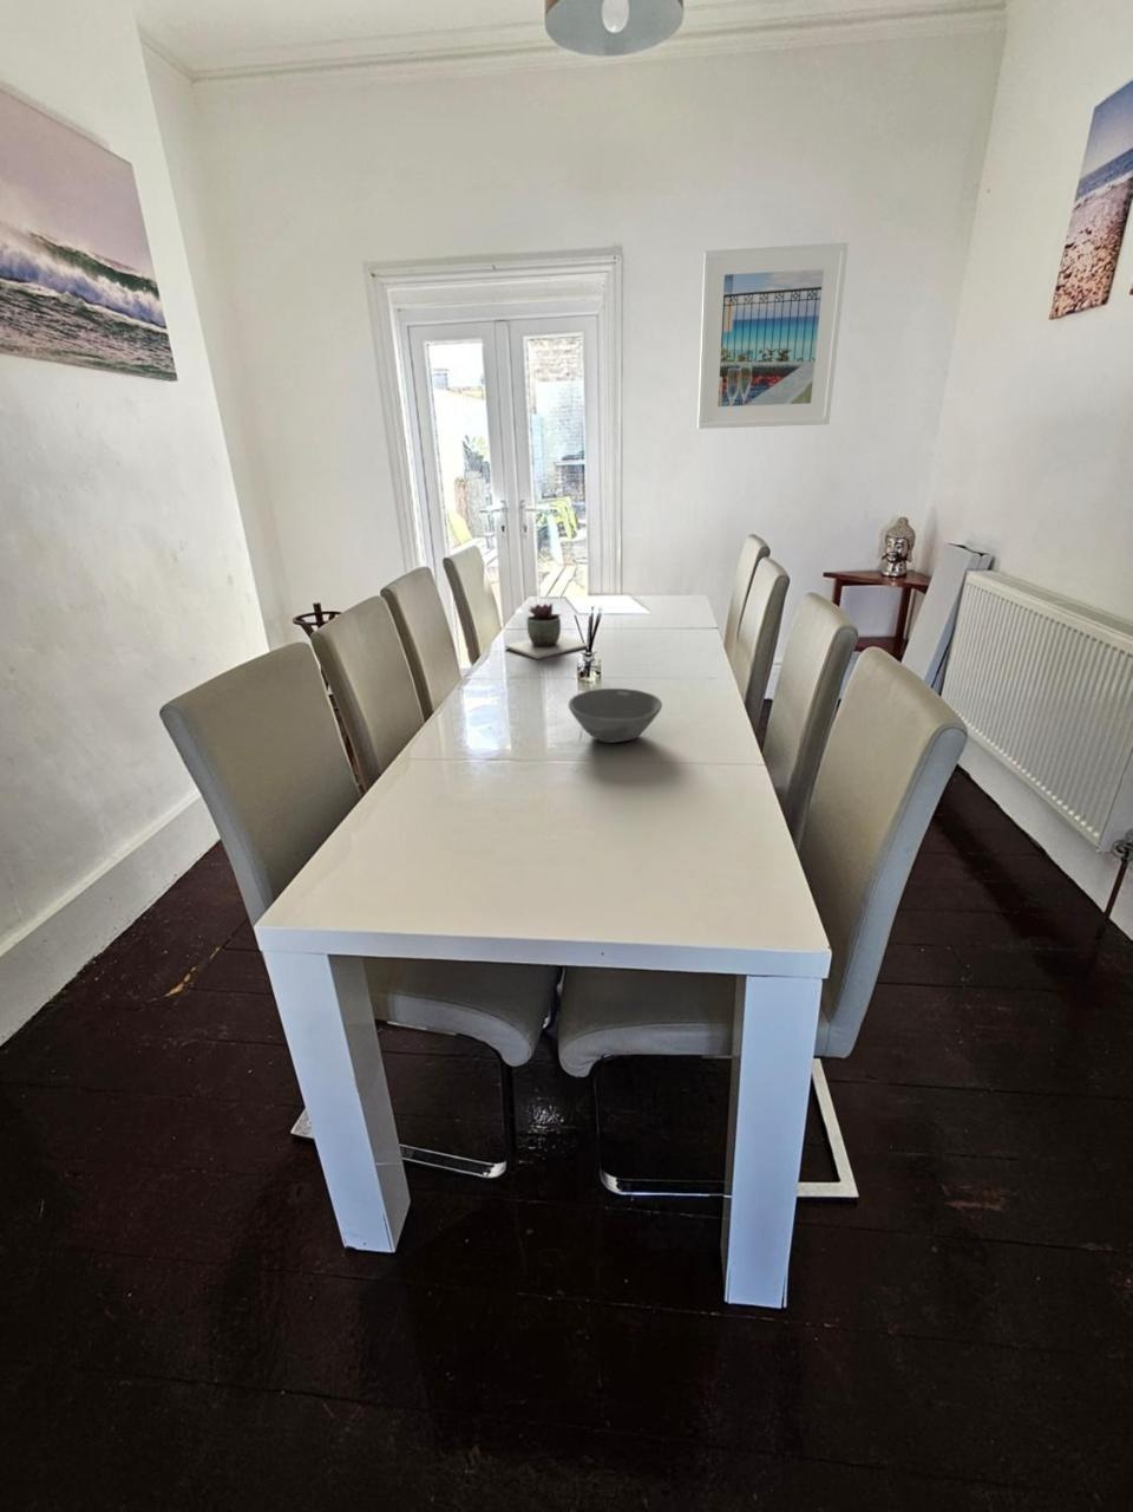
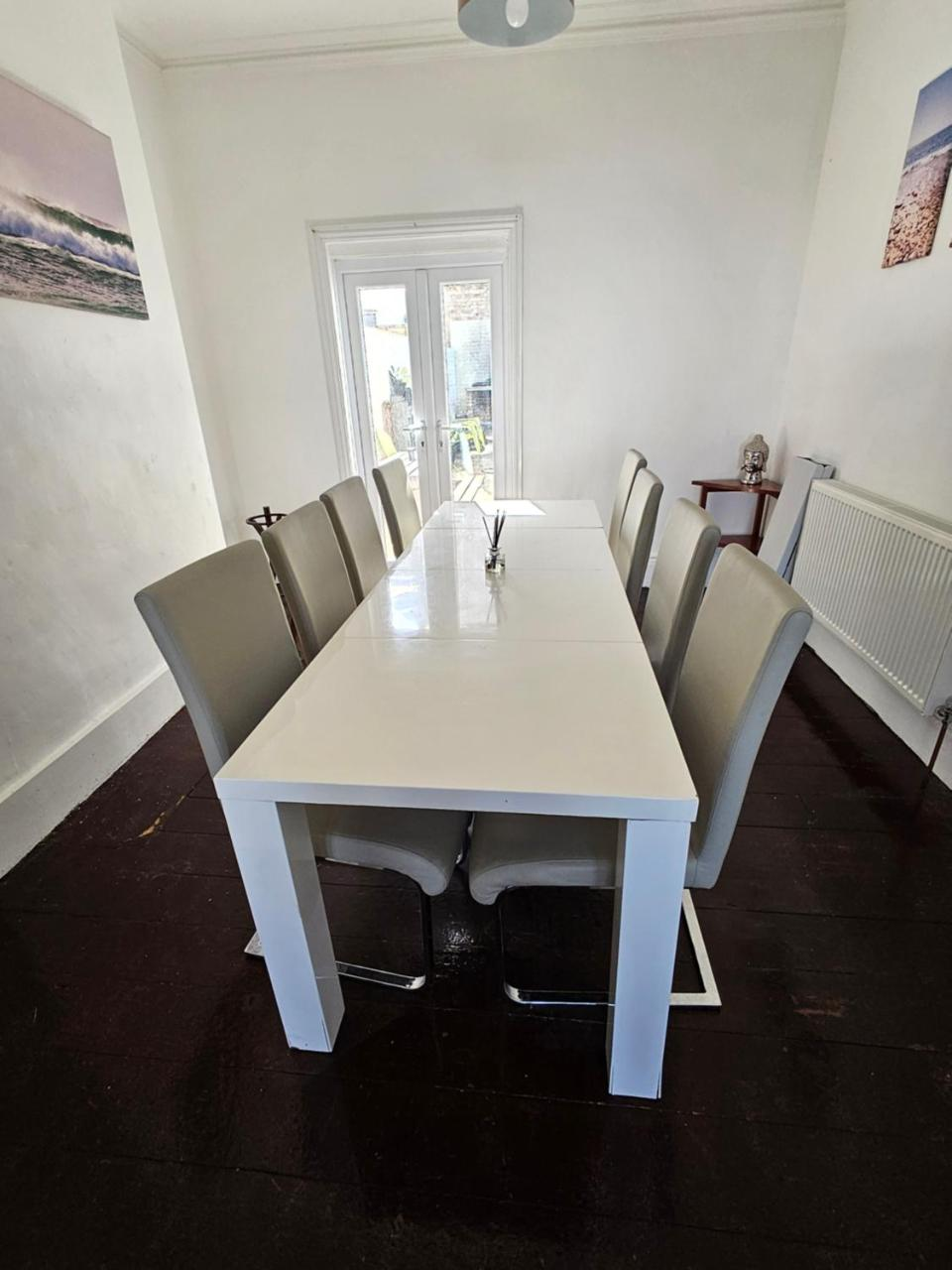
- succulent plant [503,602,588,661]
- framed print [696,242,850,430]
- bowl [568,687,663,744]
